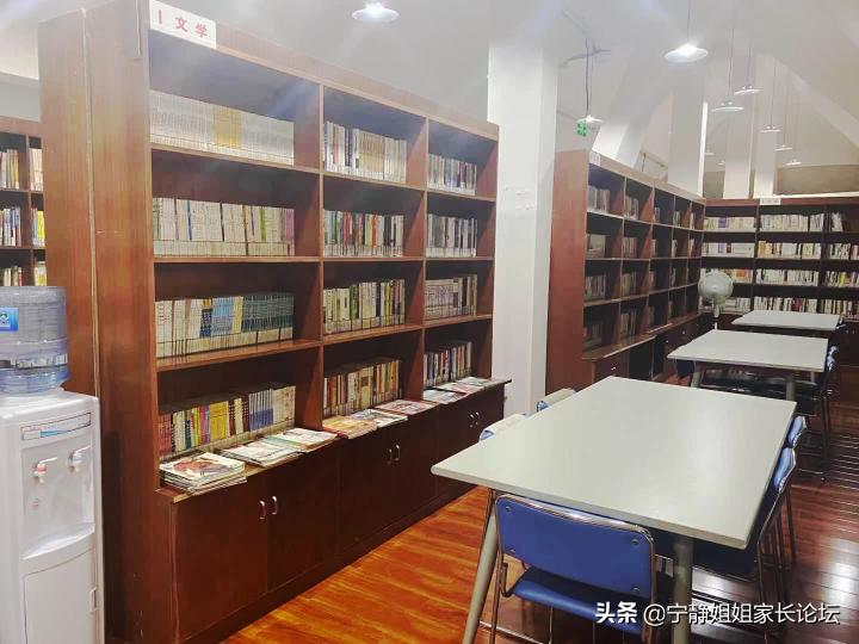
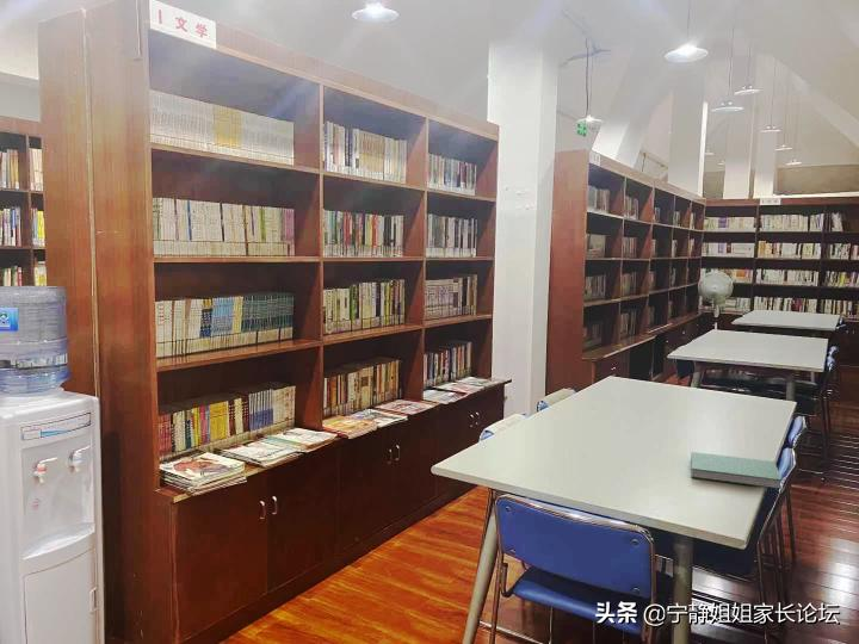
+ hardcover book [690,451,783,490]
